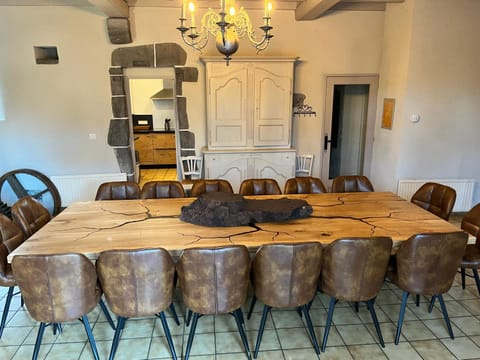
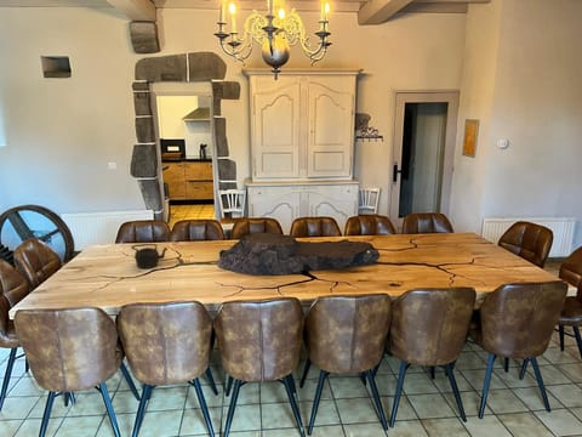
+ teapot [130,243,169,269]
